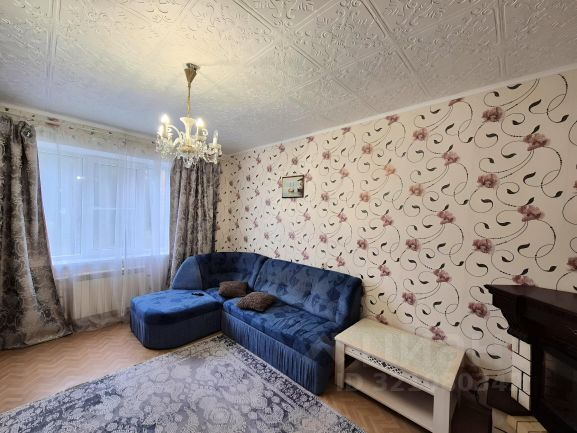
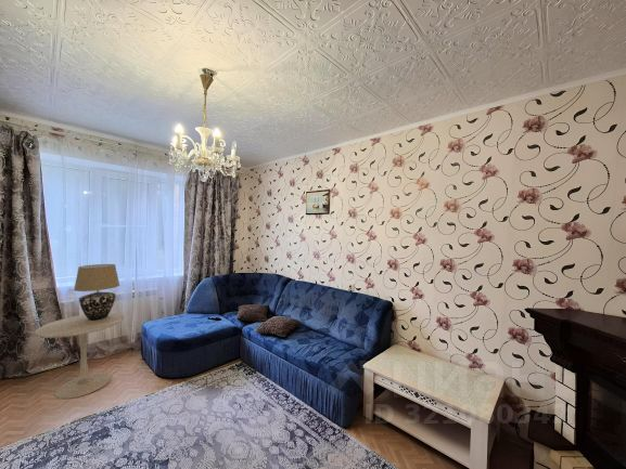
+ table lamp [73,263,120,321]
+ side table [34,312,125,400]
